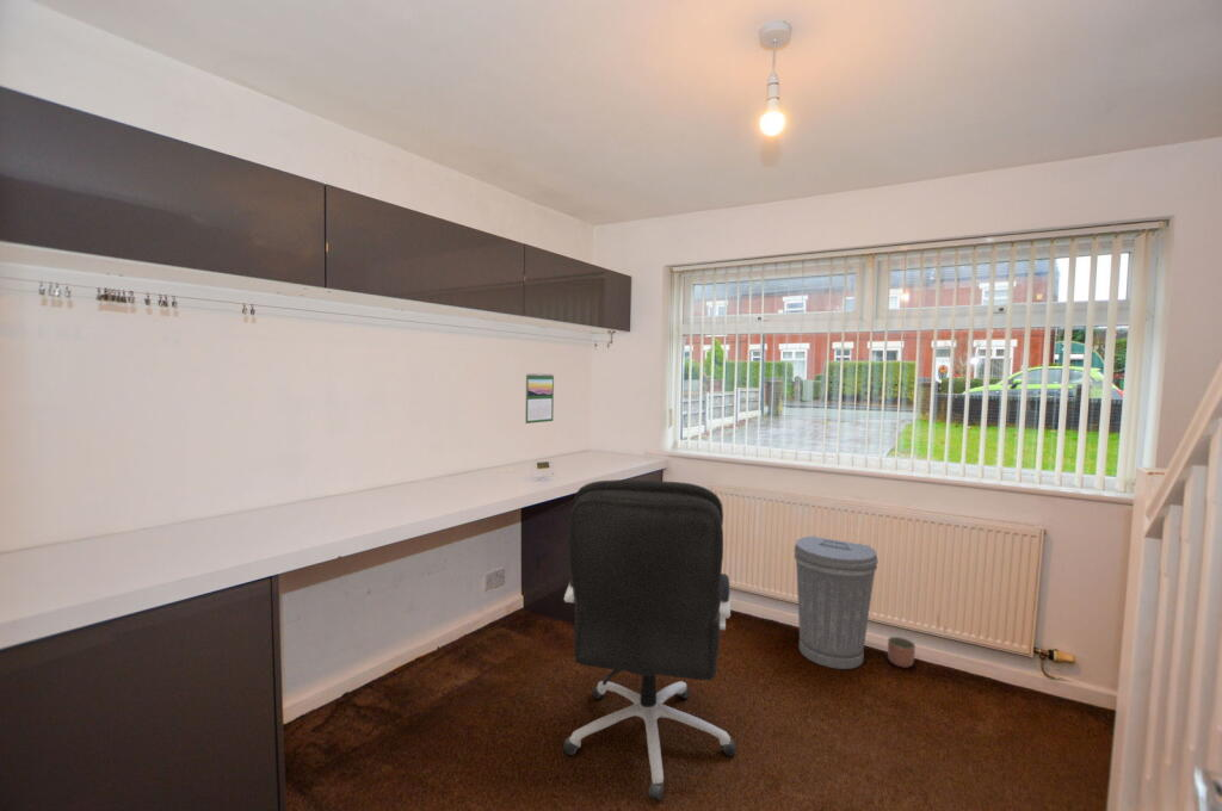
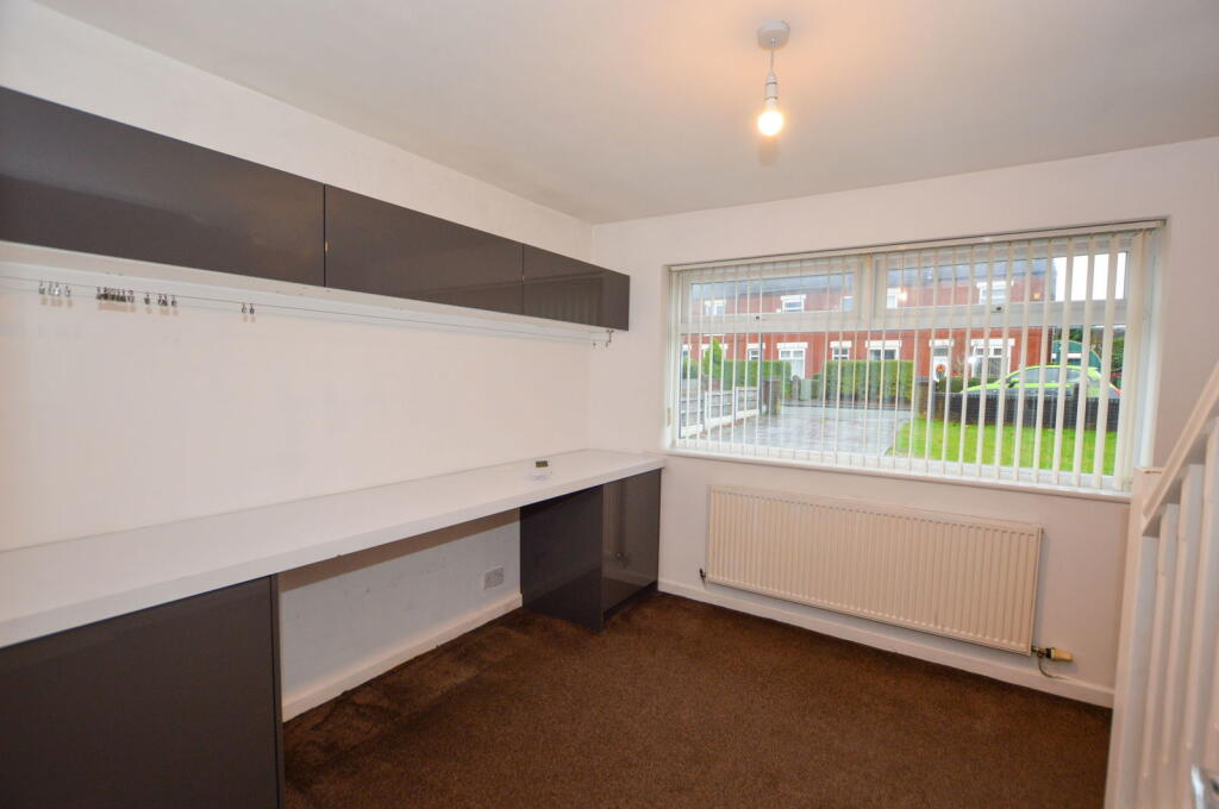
- office chair [562,478,737,801]
- calendar [524,372,555,425]
- planter [887,636,916,669]
- trash can [794,535,880,670]
